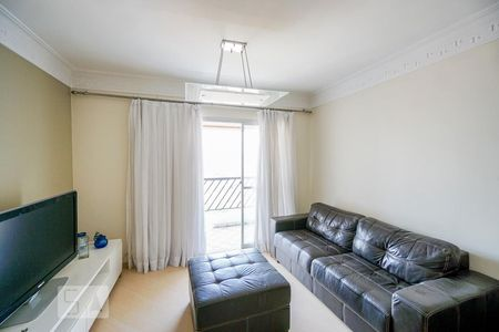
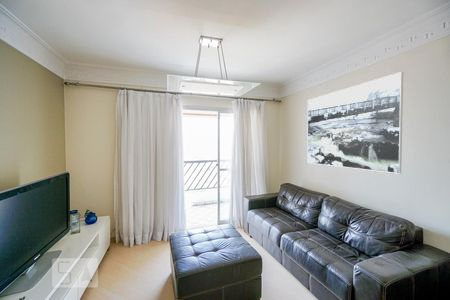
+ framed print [306,71,404,175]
